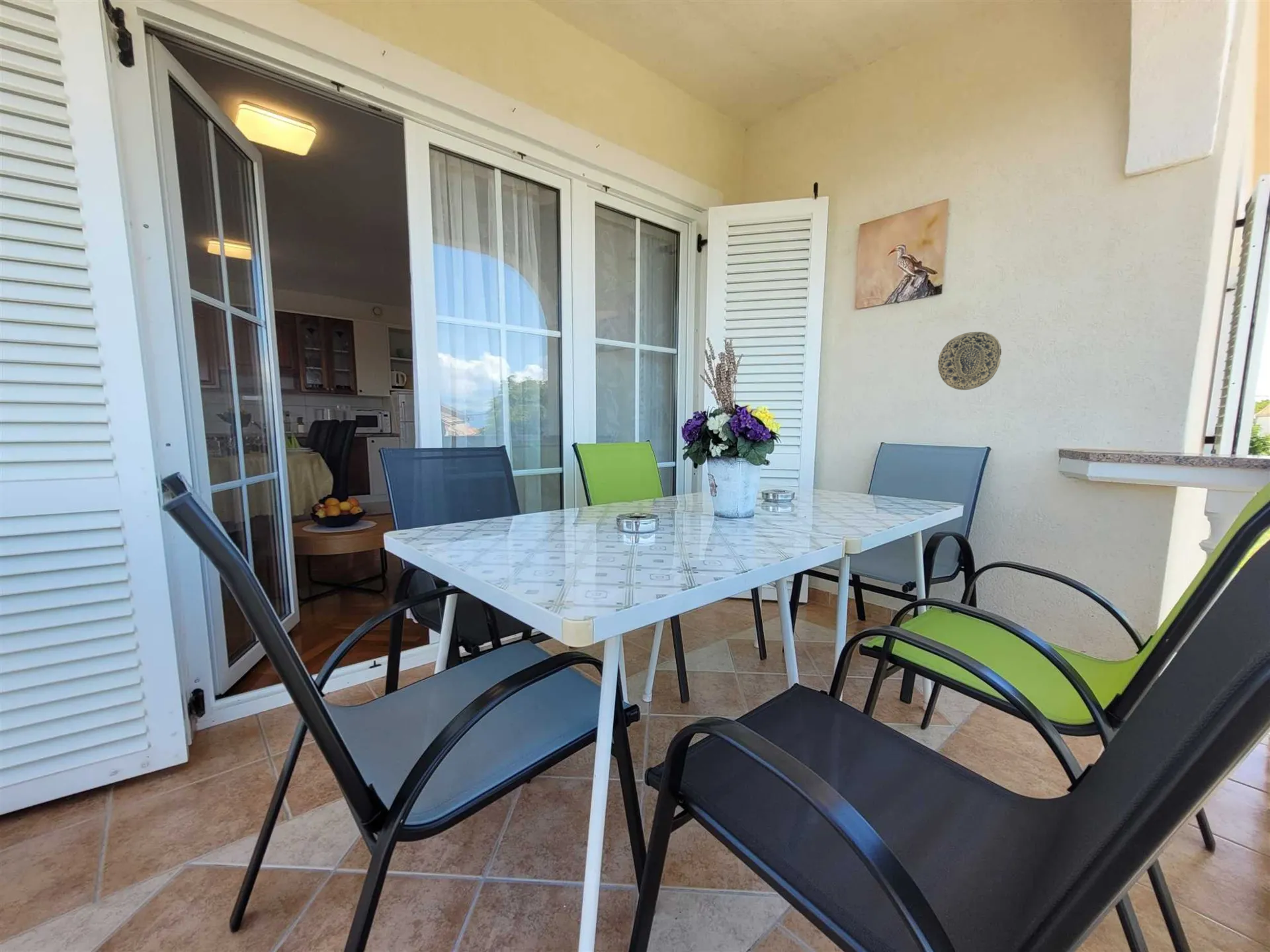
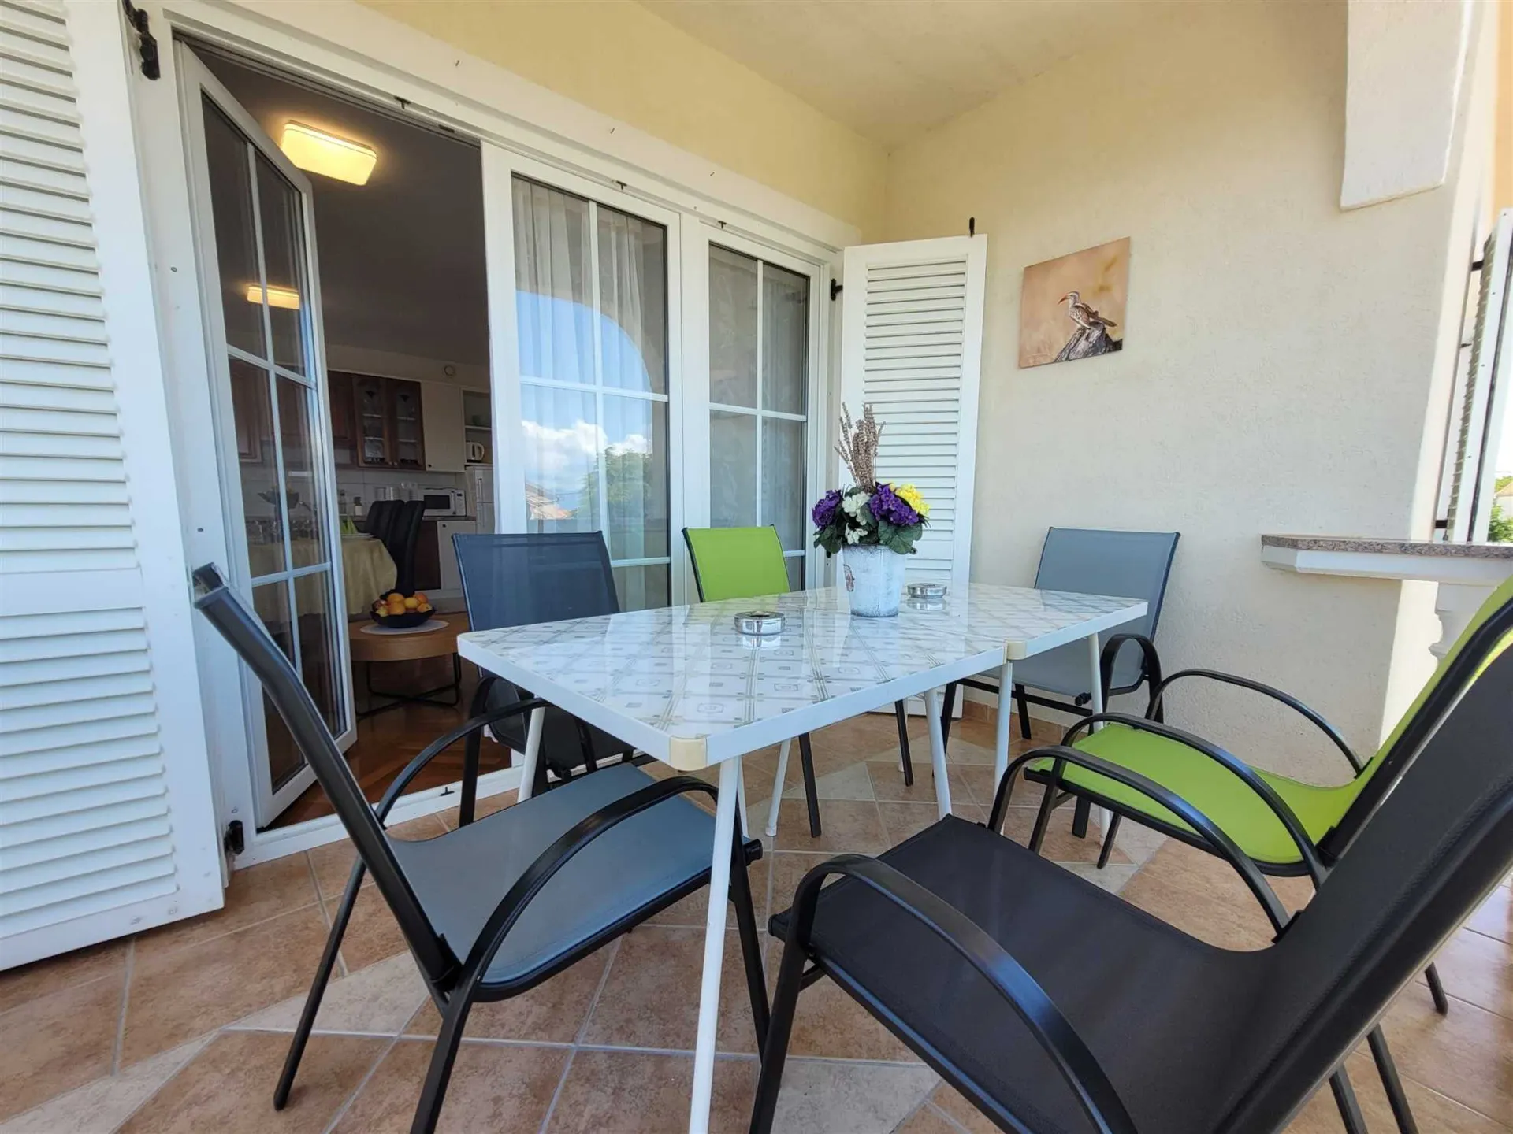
- decorative plate [937,331,1002,391]
